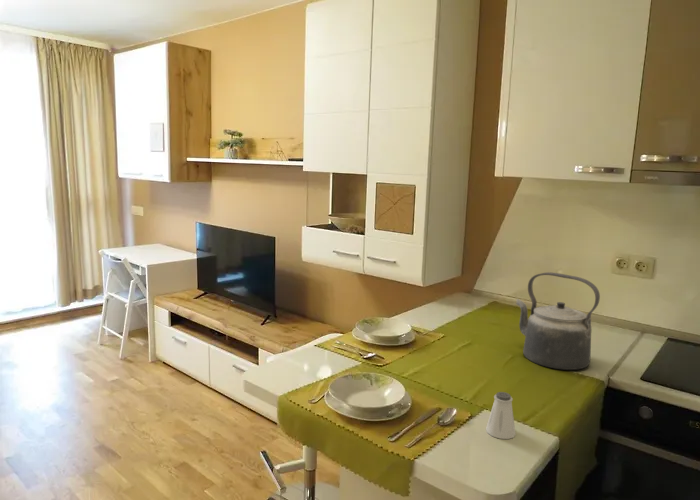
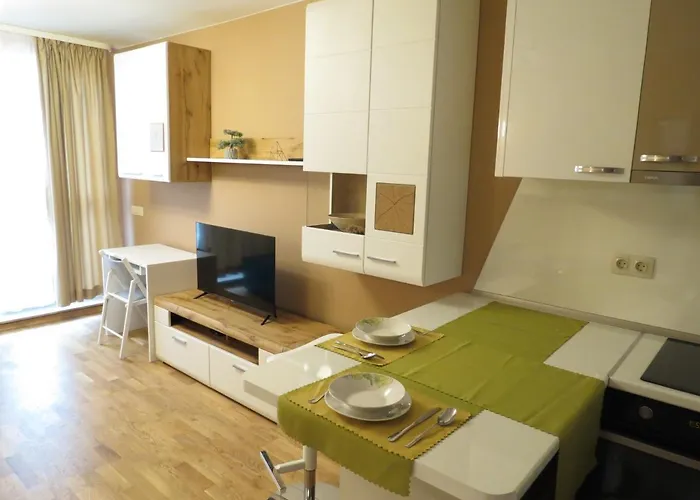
- kettle [515,271,601,371]
- saltshaker [485,391,517,440]
